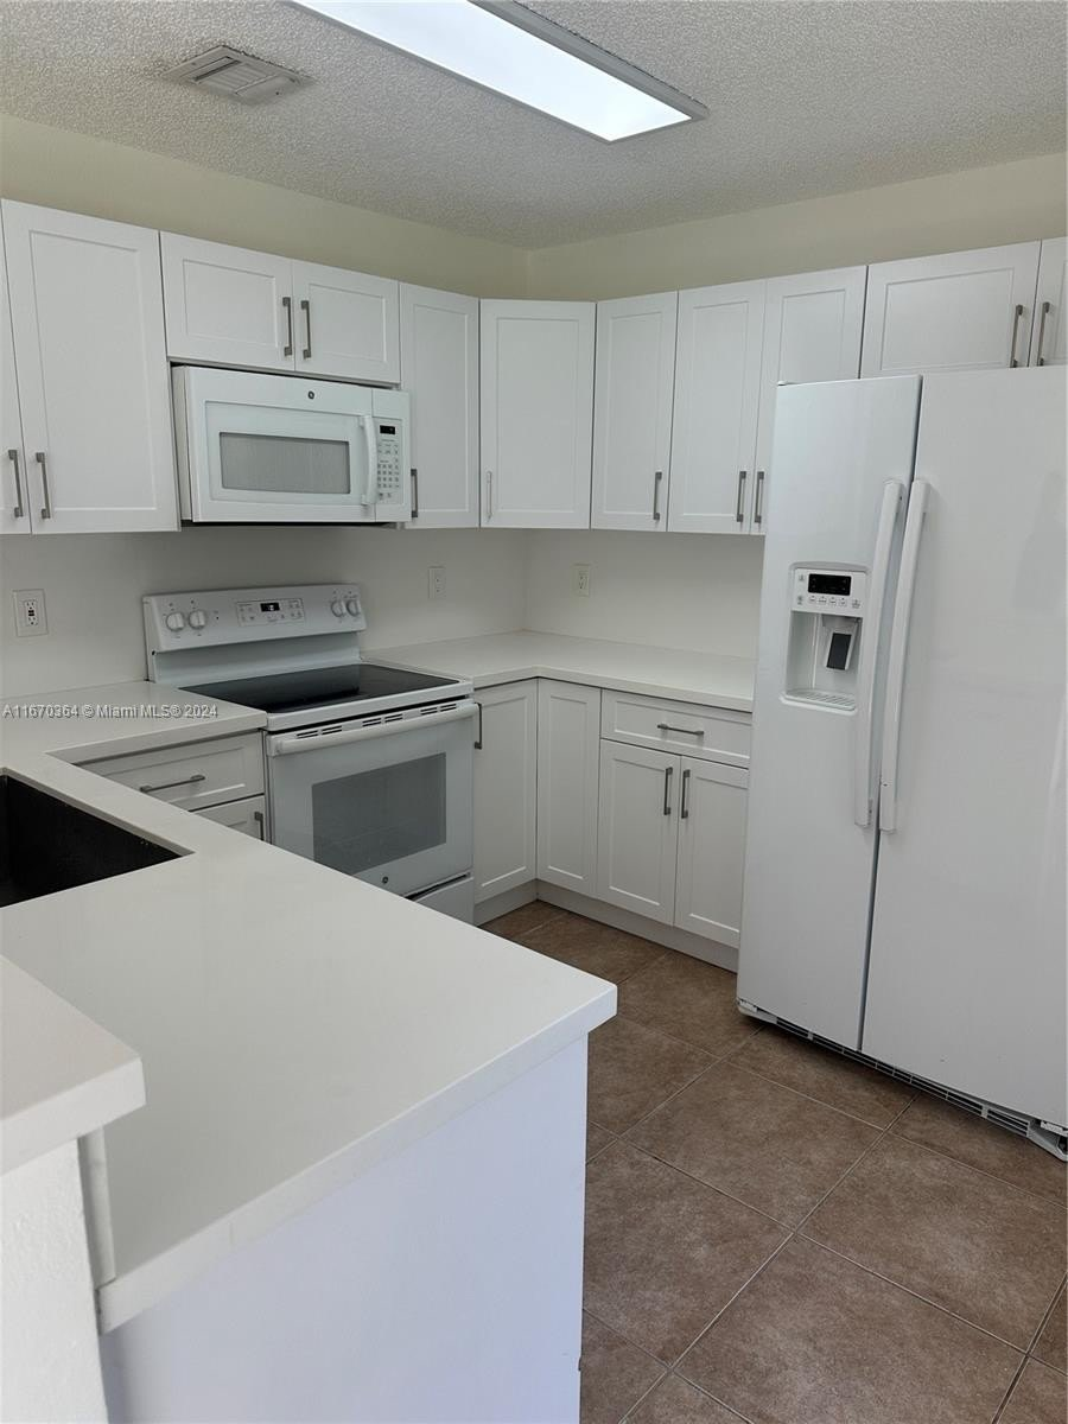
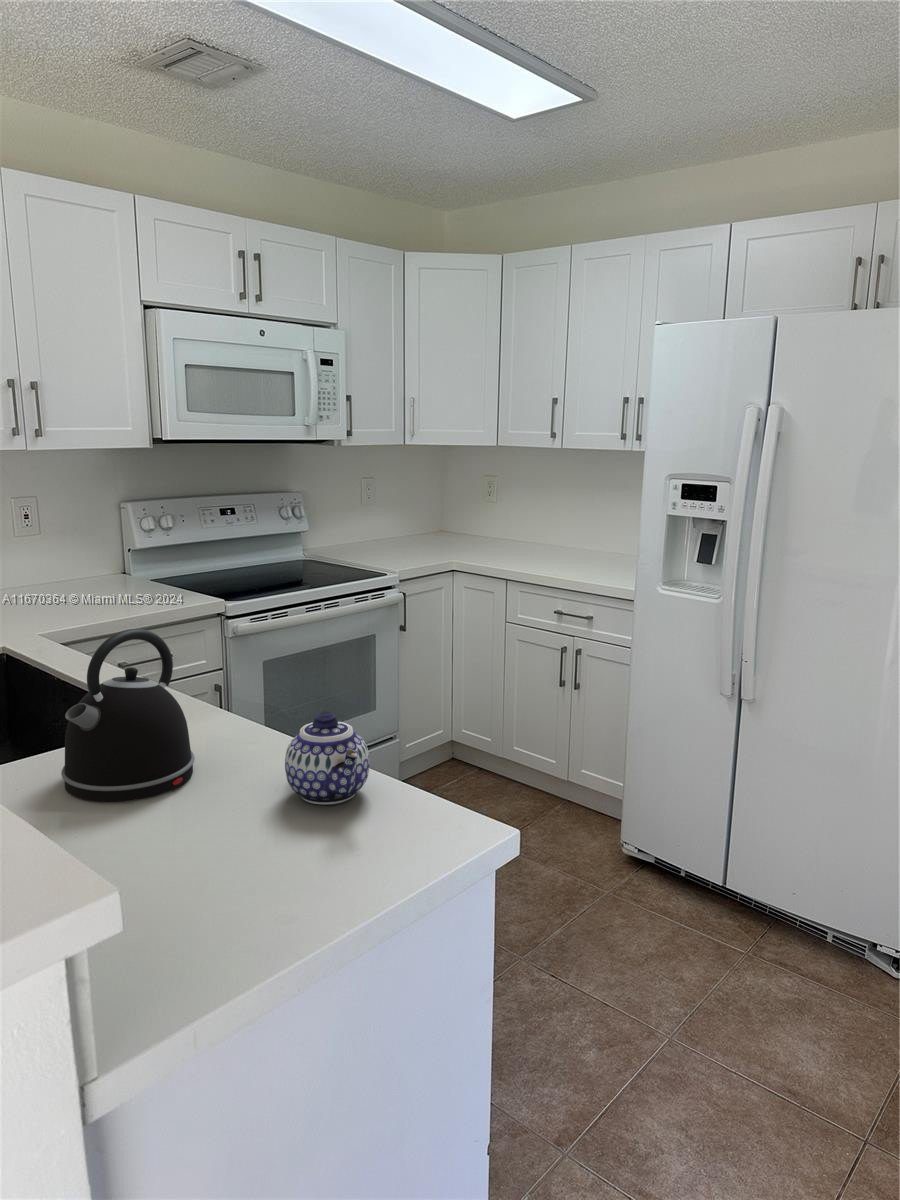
+ kettle [60,628,196,803]
+ teapot [284,711,370,805]
